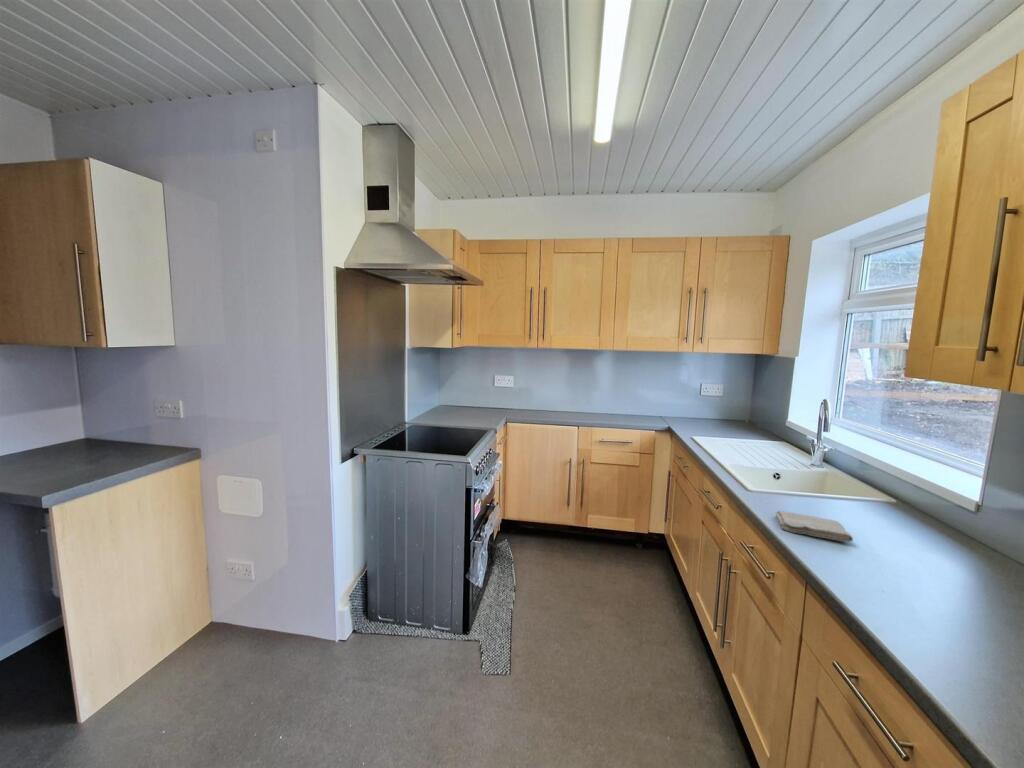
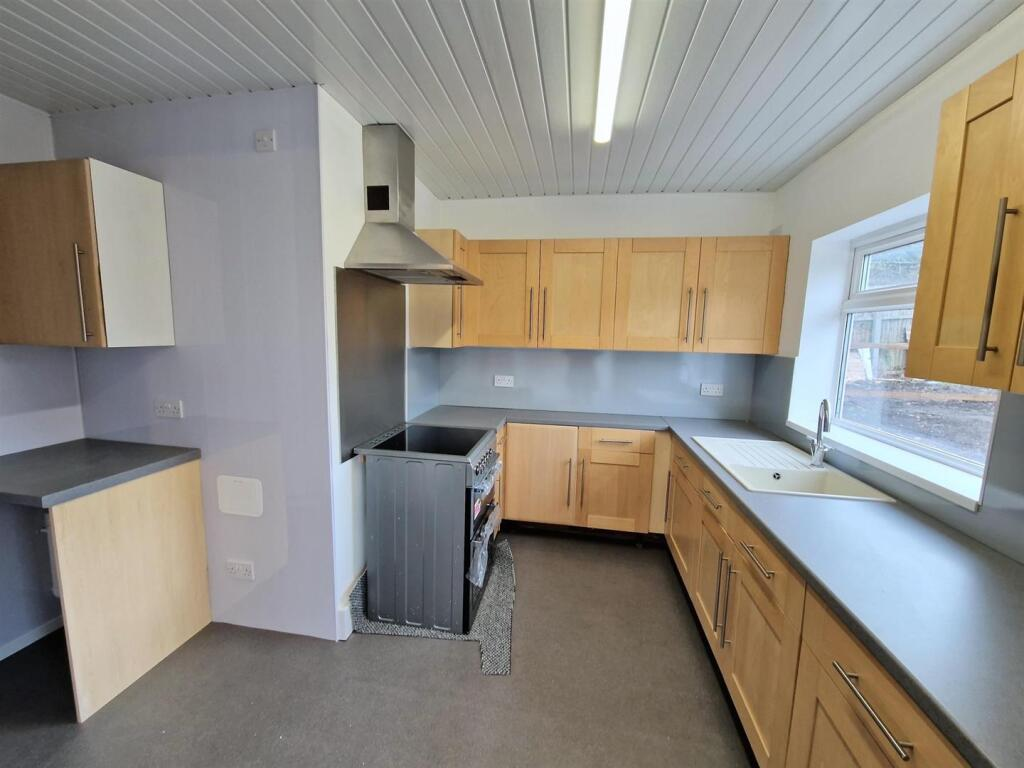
- washcloth [774,510,854,543]
